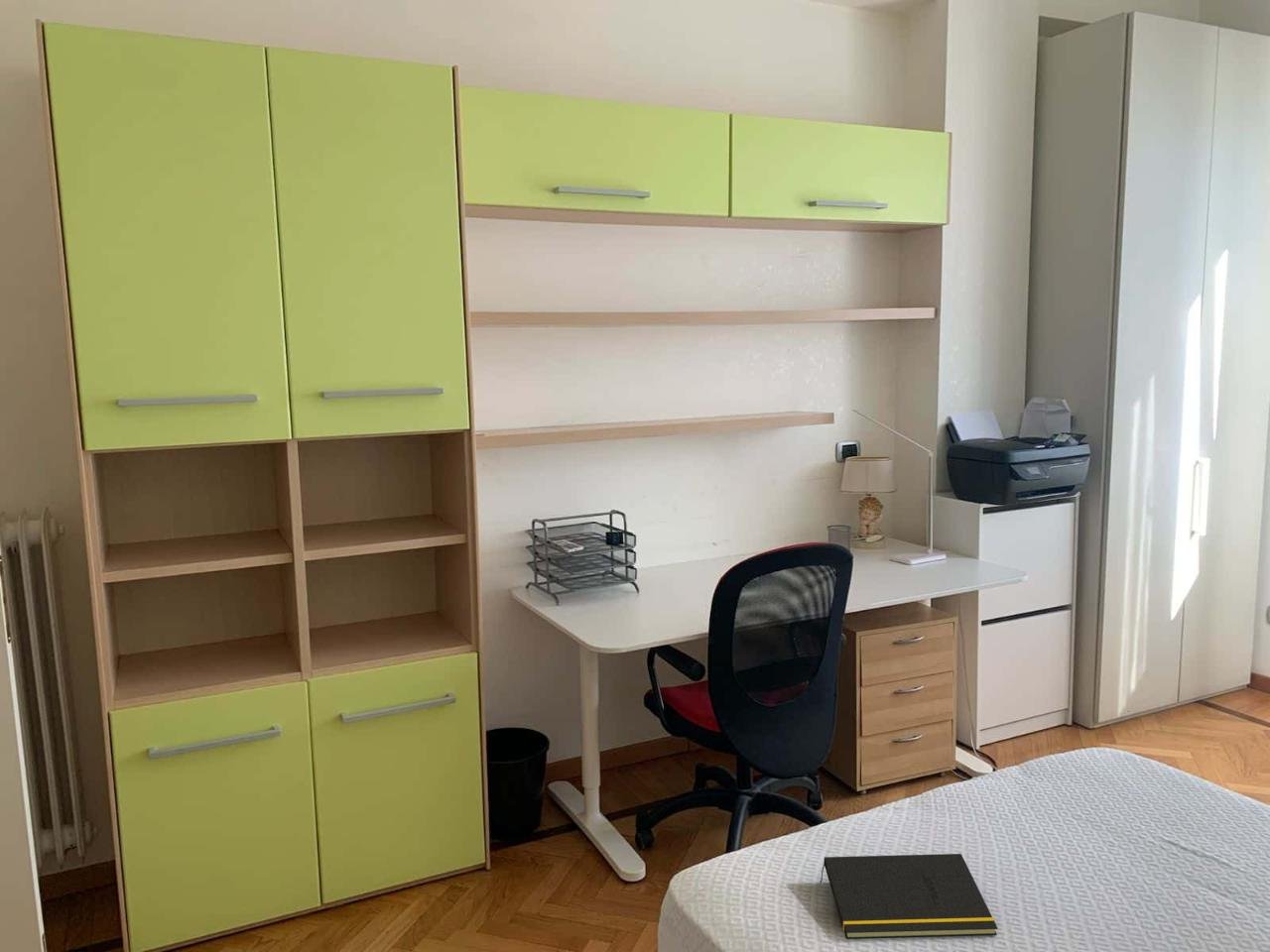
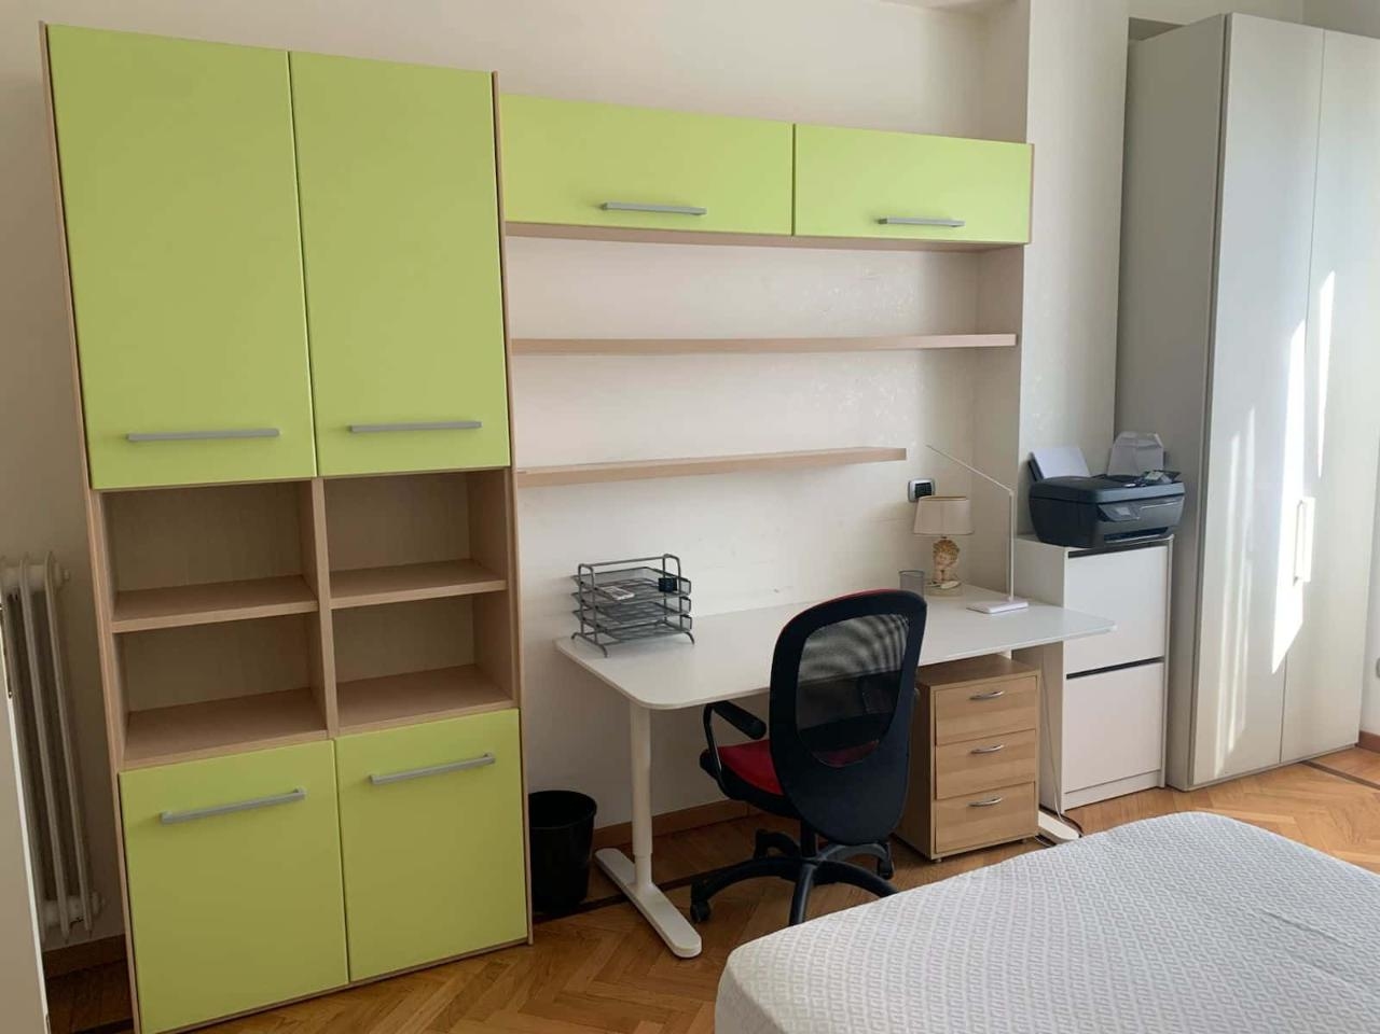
- notepad [819,853,999,940]
